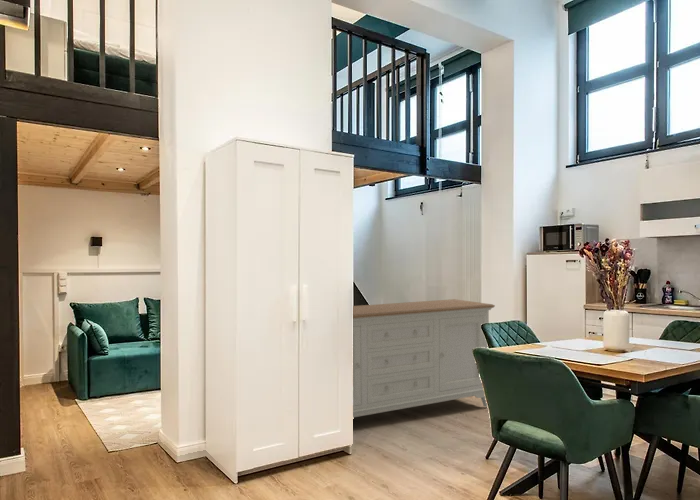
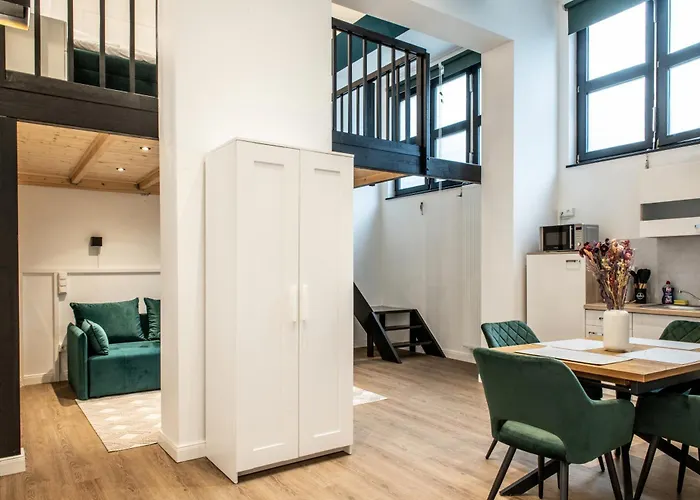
- sideboard [352,298,496,418]
